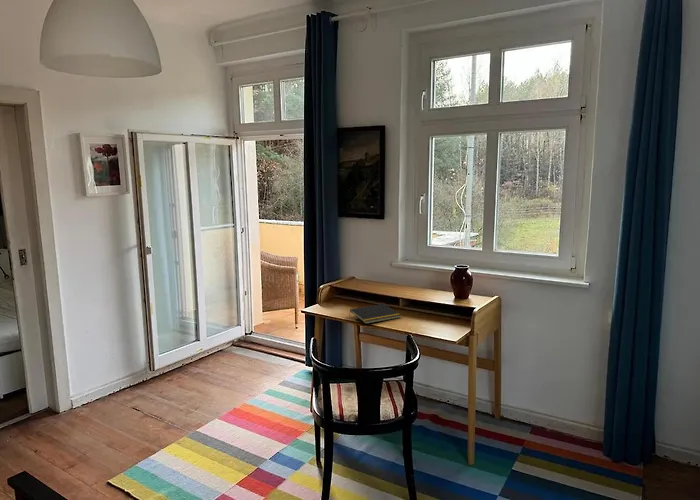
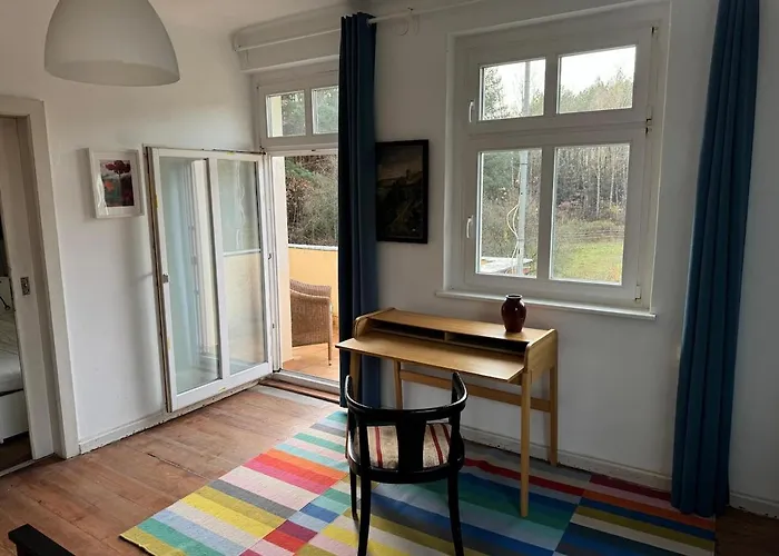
- notepad [348,303,402,325]
